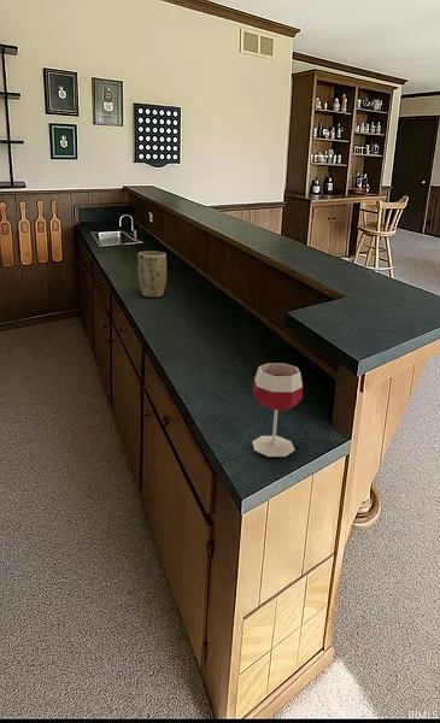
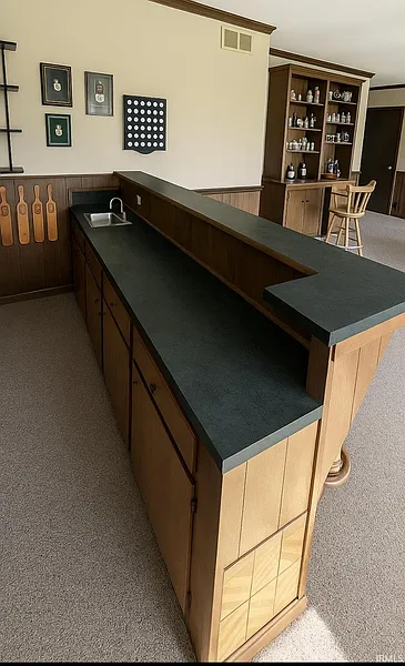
- wineglass [251,363,304,458]
- plant pot [136,251,168,299]
